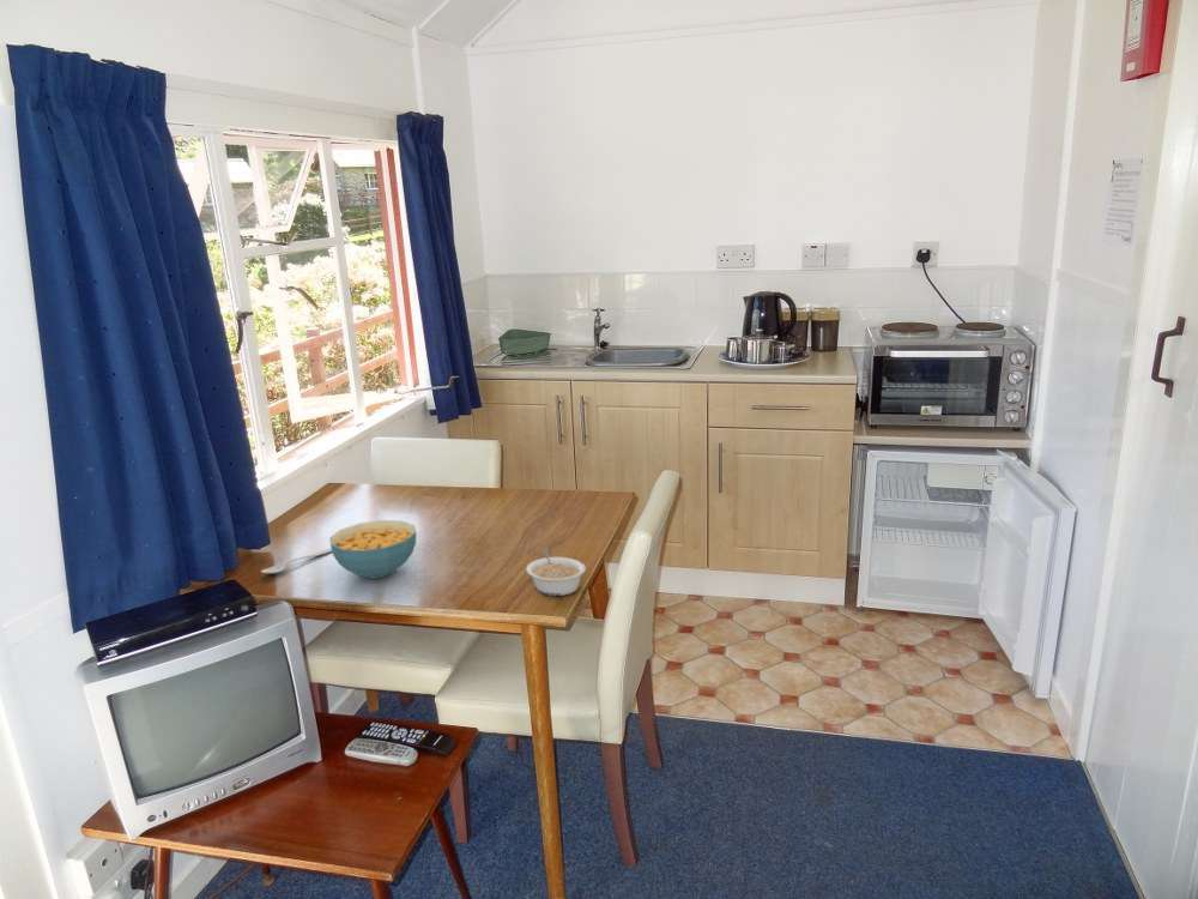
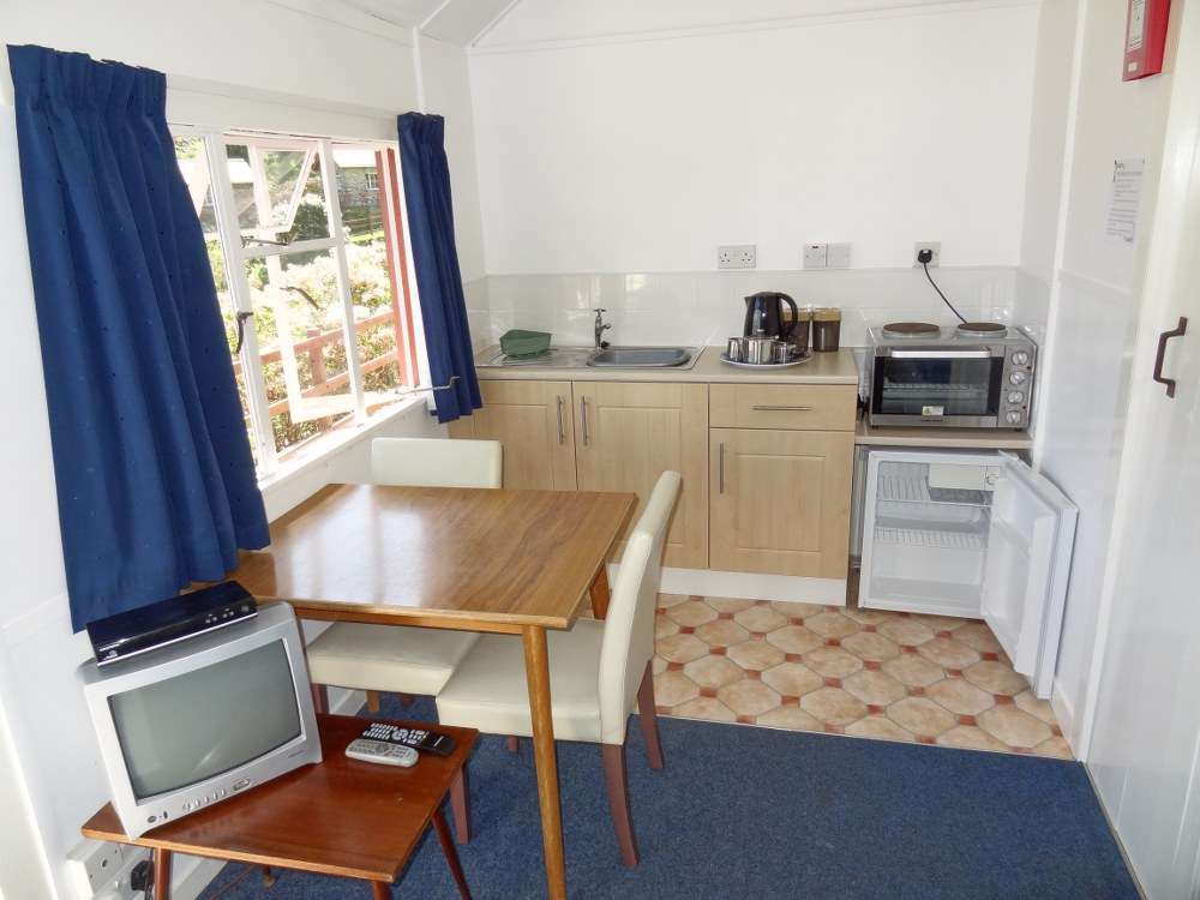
- cereal bowl [328,519,418,580]
- spoon [260,547,332,574]
- legume [525,548,587,597]
